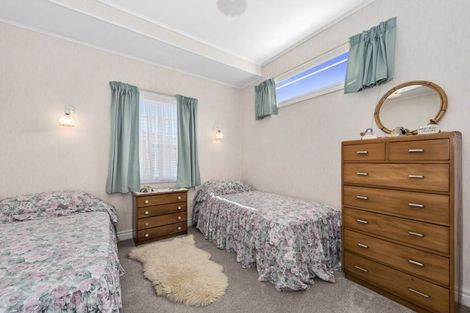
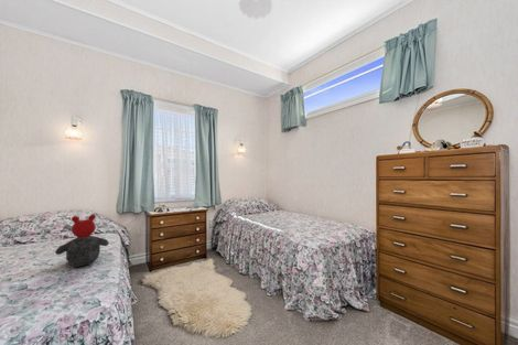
+ teddy bear [54,214,110,268]
